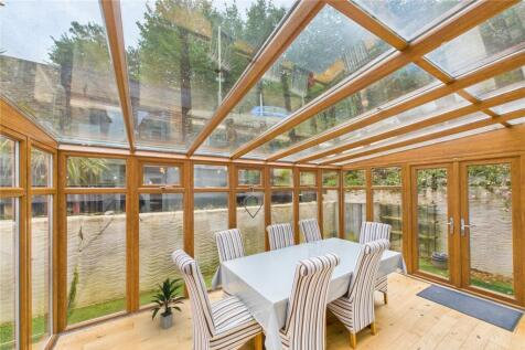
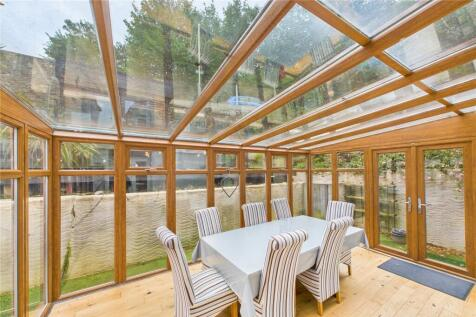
- indoor plant [148,276,188,330]
